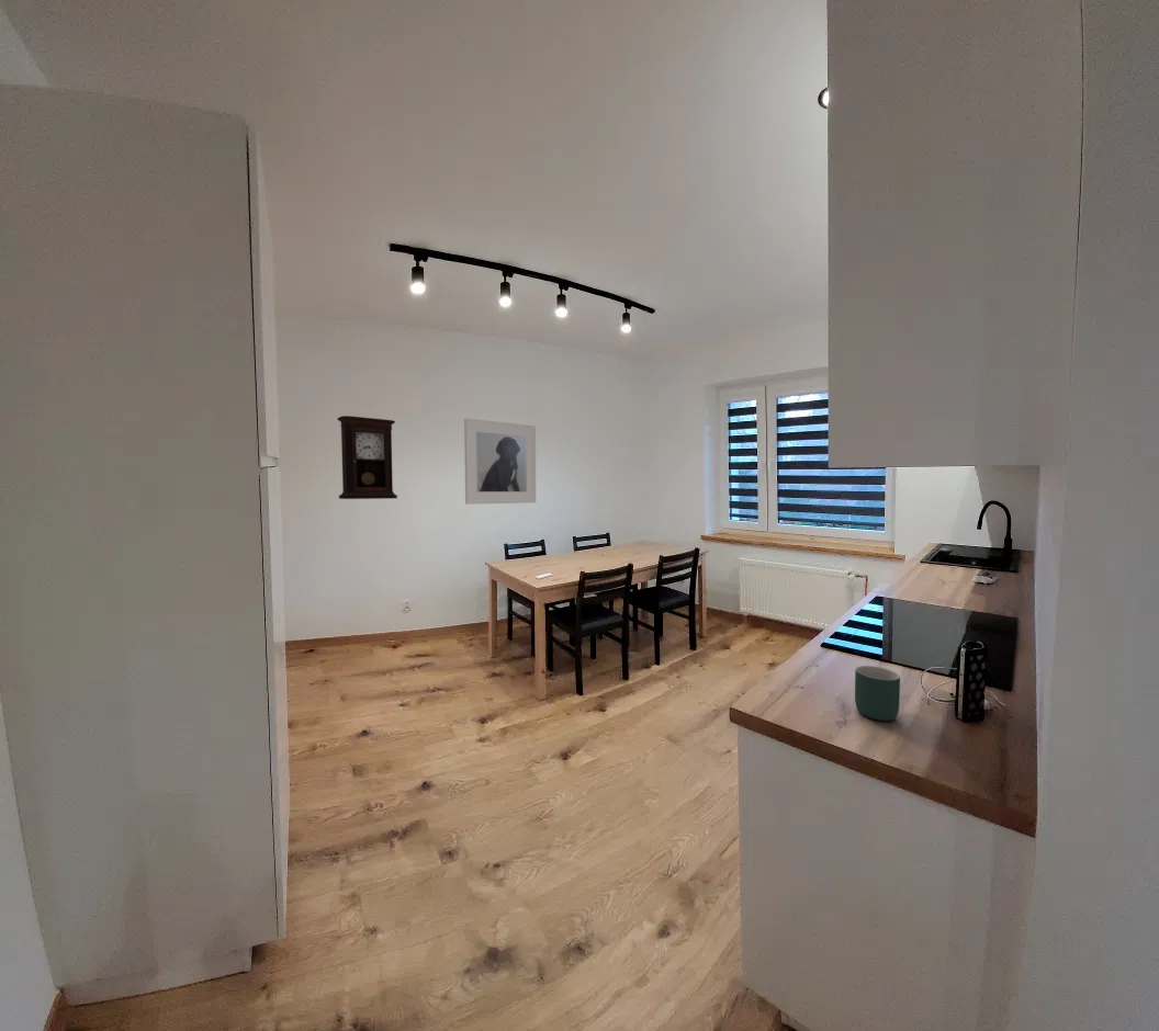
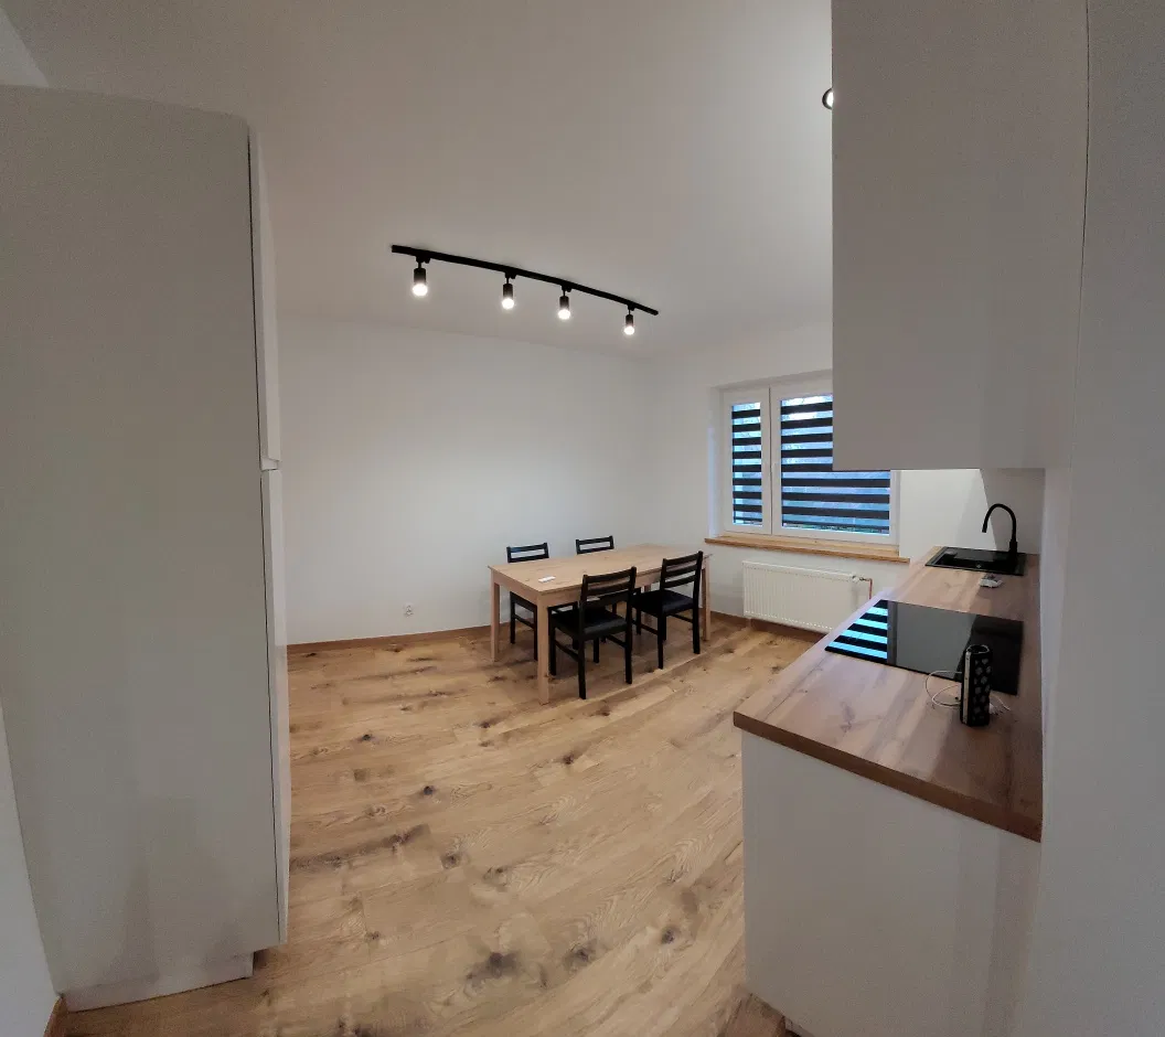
- pendulum clock [336,415,398,500]
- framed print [463,417,537,506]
- mug [854,665,901,722]
